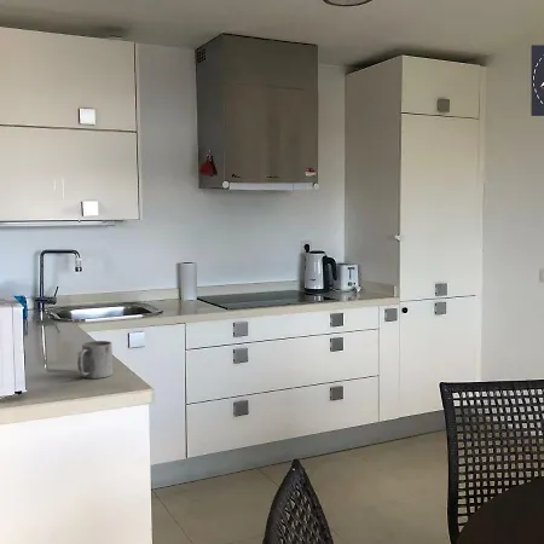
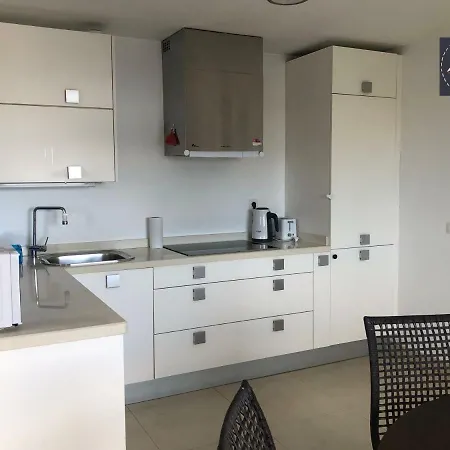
- mug [76,340,114,380]
